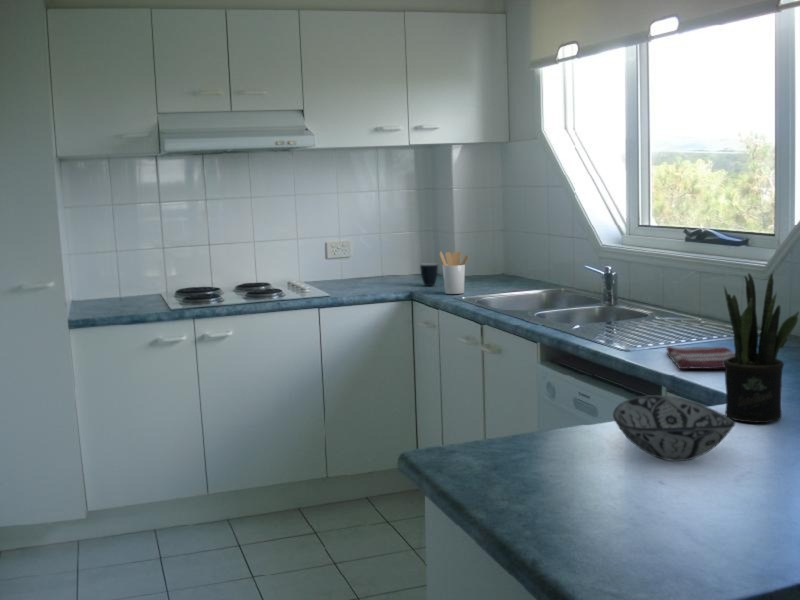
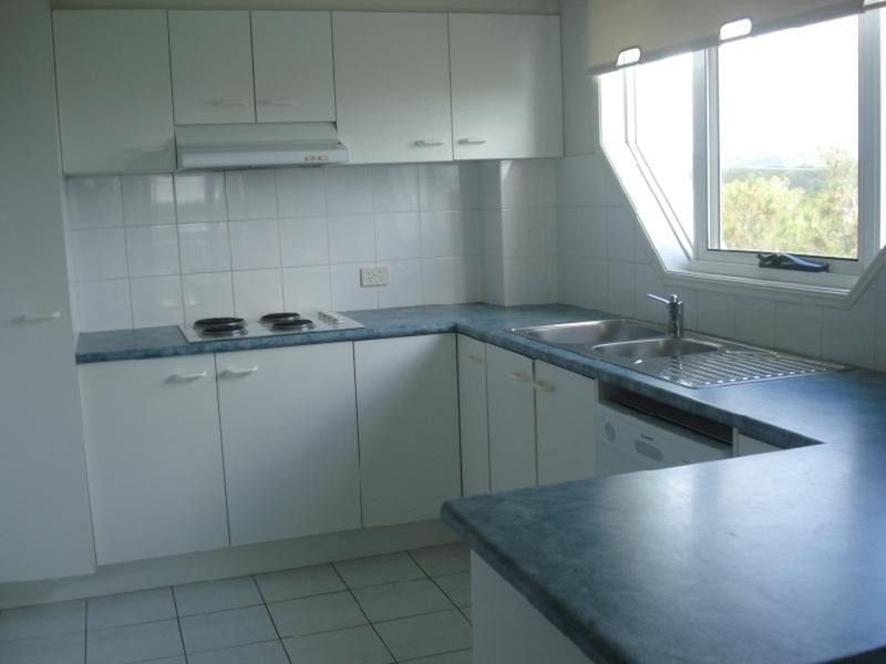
- decorative bowl [612,394,736,462]
- mug [419,262,439,287]
- potted plant [722,272,800,424]
- dish towel [665,345,735,370]
- utensil holder [439,250,470,295]
